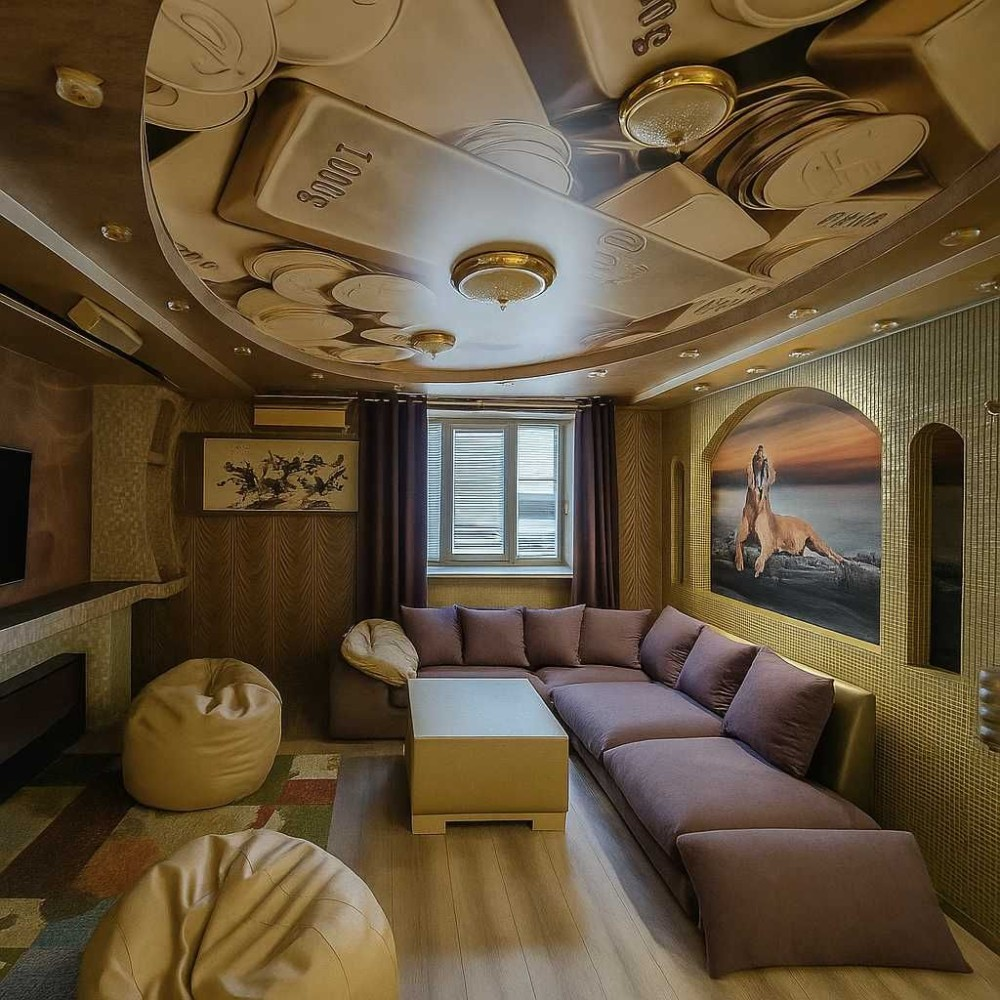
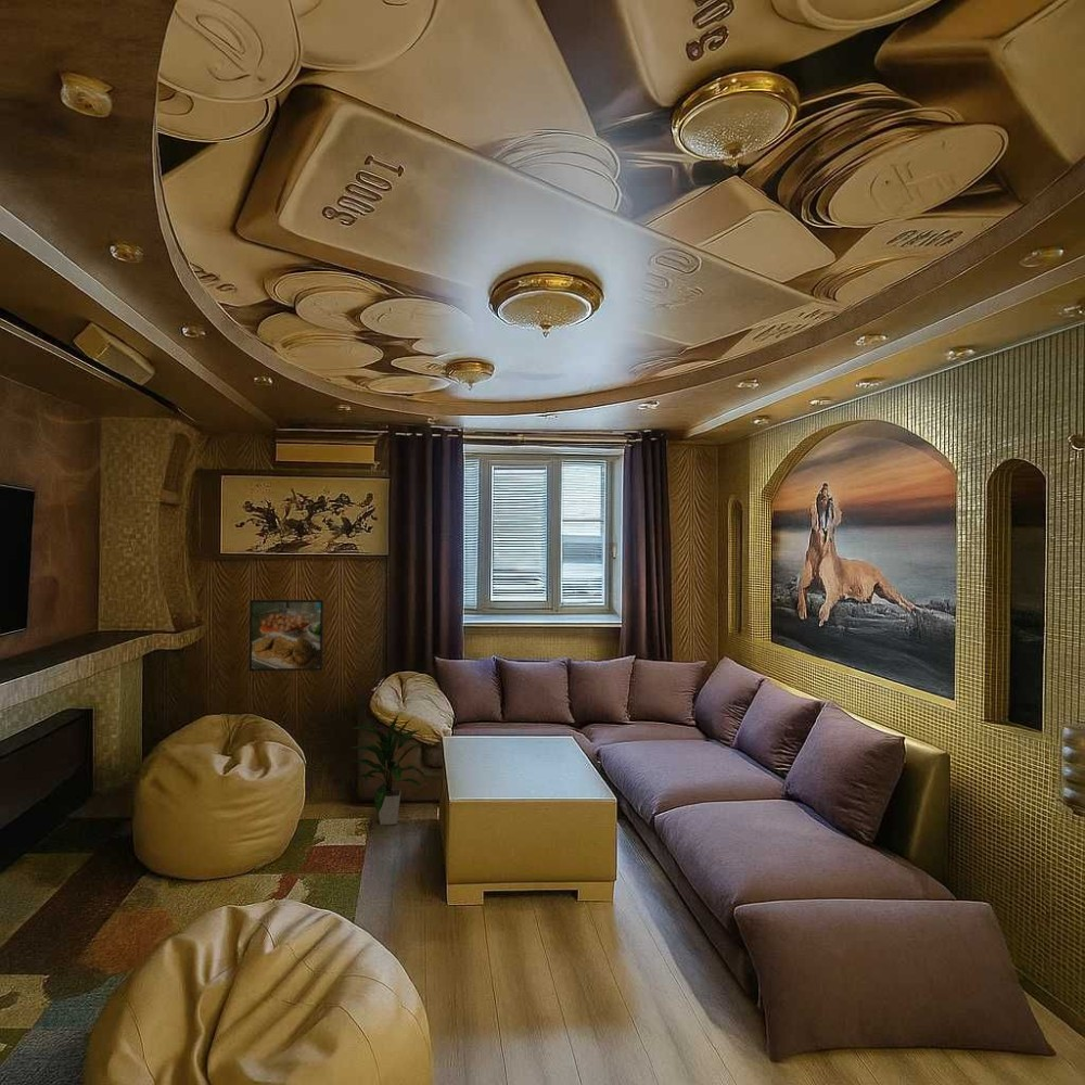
+ indoor plant [349,714,427,826]
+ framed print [248,599,324,673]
